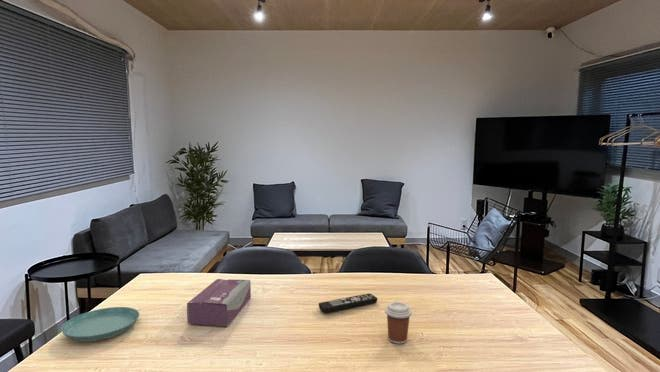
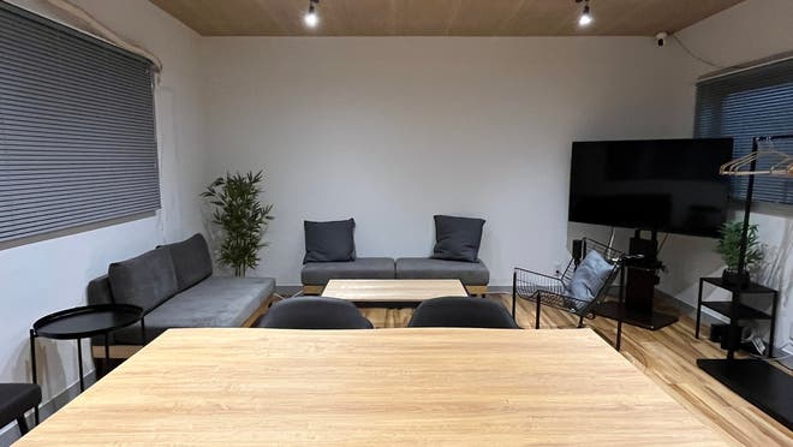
- remote control [318,293,378,313]
- saucer [60,306,140,342]
- tissue box [186,278,252,327]
- coffee cup [384,301,413,345]
